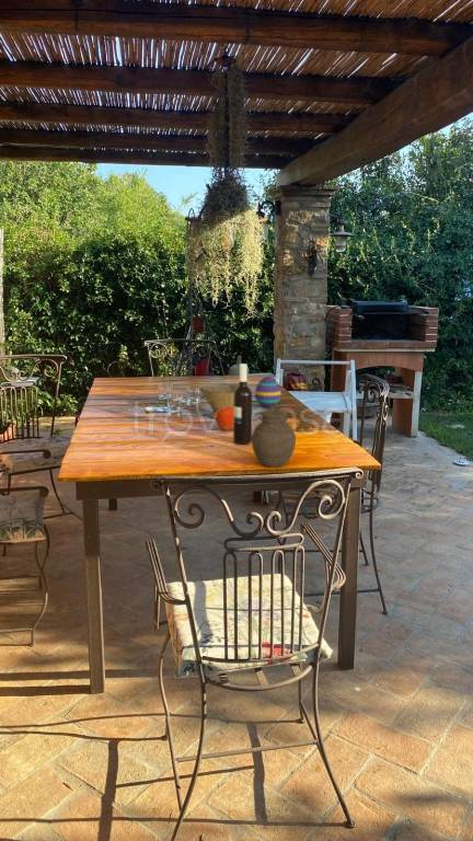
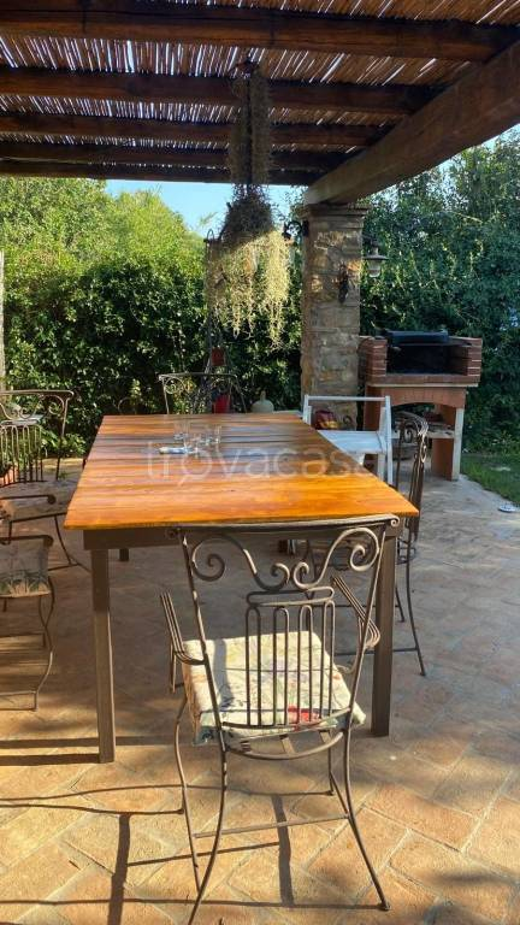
- decorative egg [254,376,282,407]
- bowl [197,382,251,419]
- fruit [215,406,233,431]
- wine bottle [232,362,253,446]
- jar [251,405,297,468]
